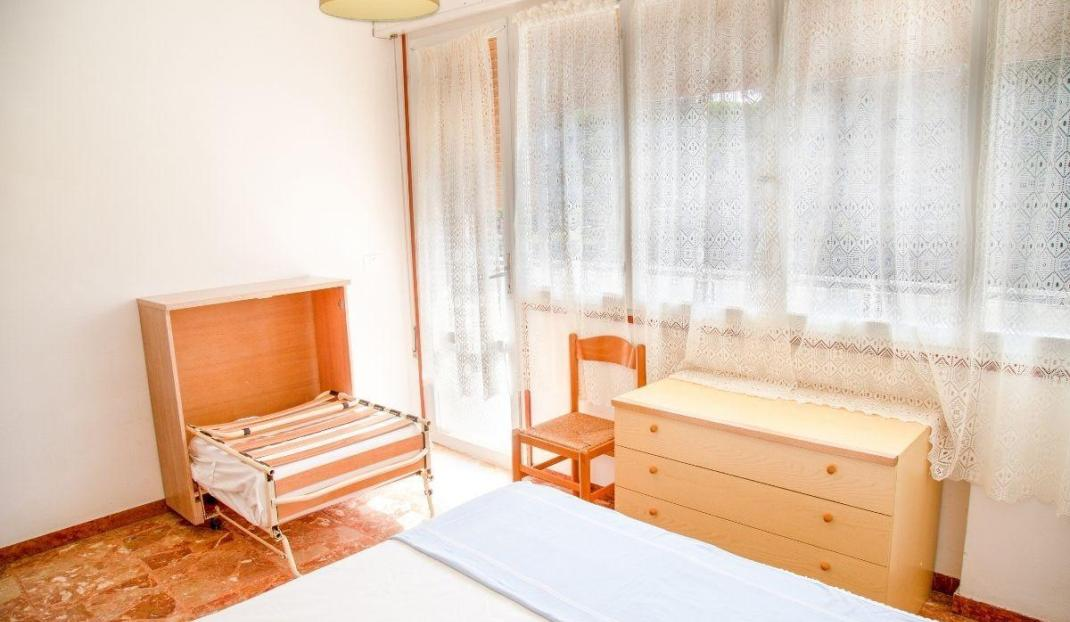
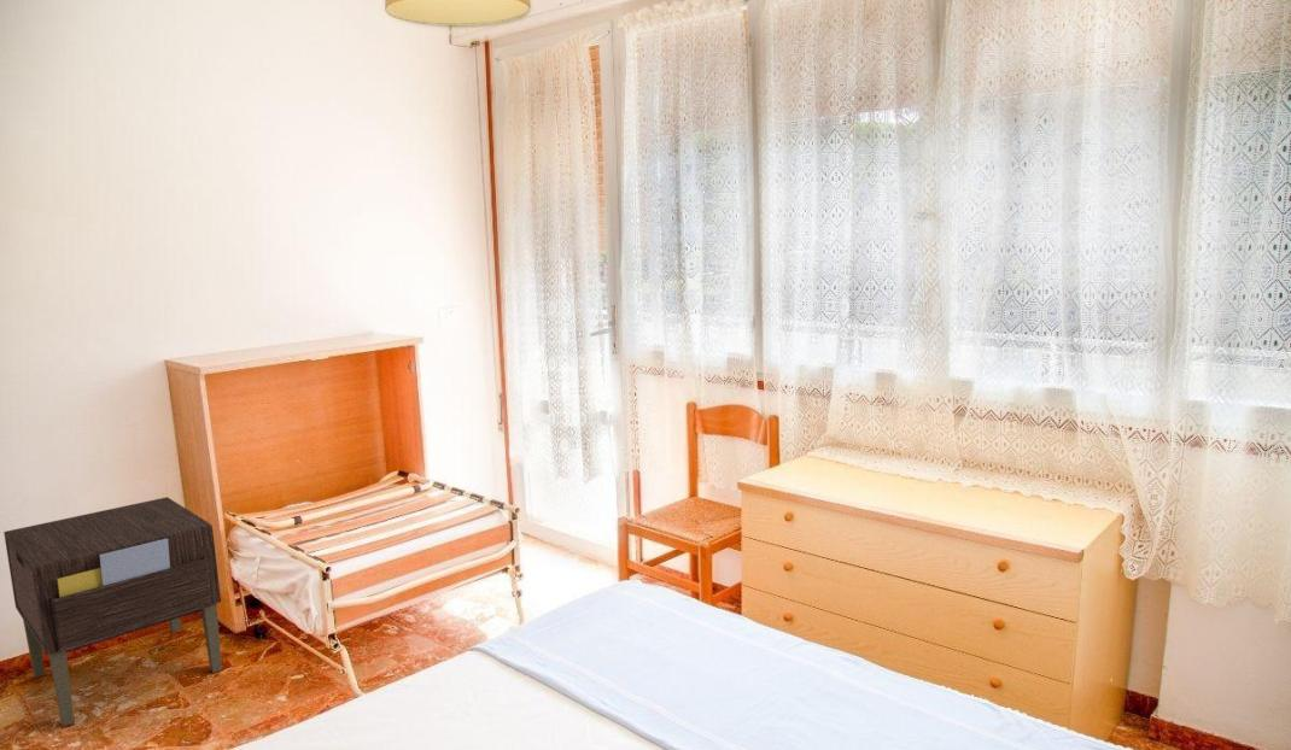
+ nightstand [2,496,223,727]
